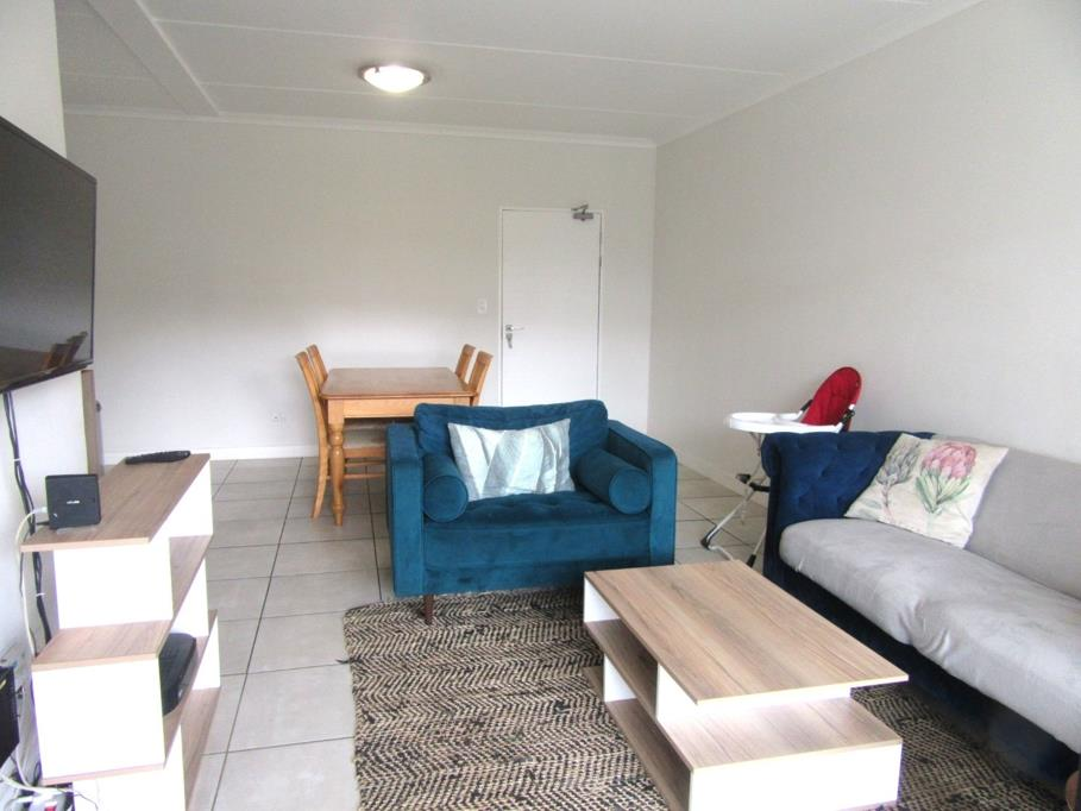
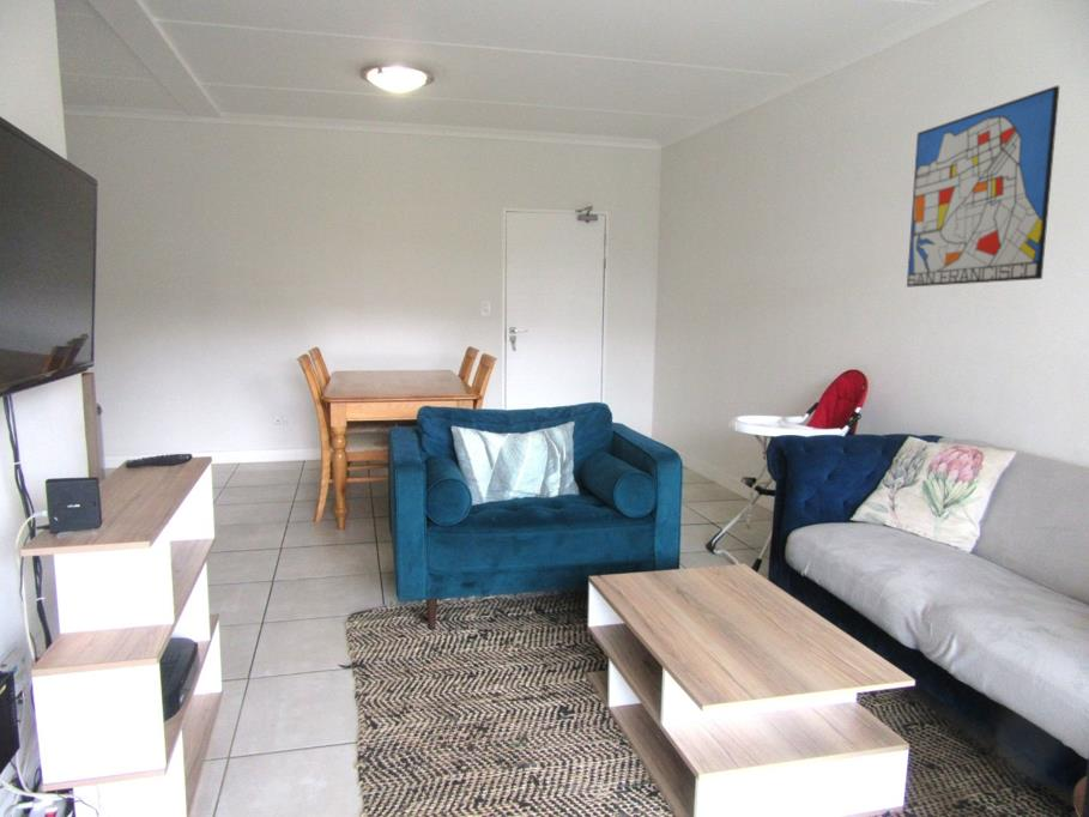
+ wall art [906,85,1060,289]
